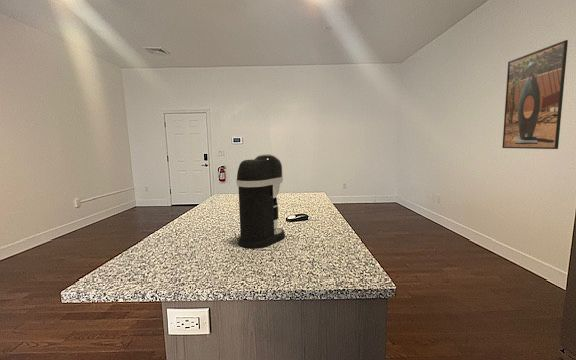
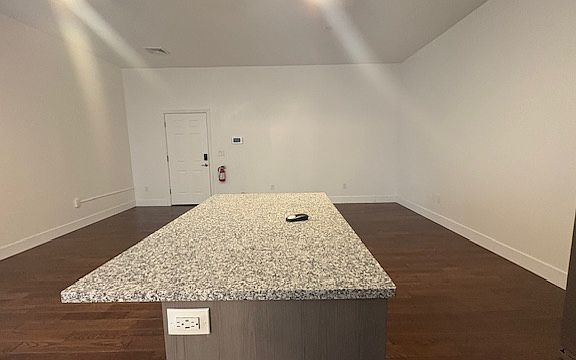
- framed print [501,39,569,150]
- coffee maker [235,153,286,250]
